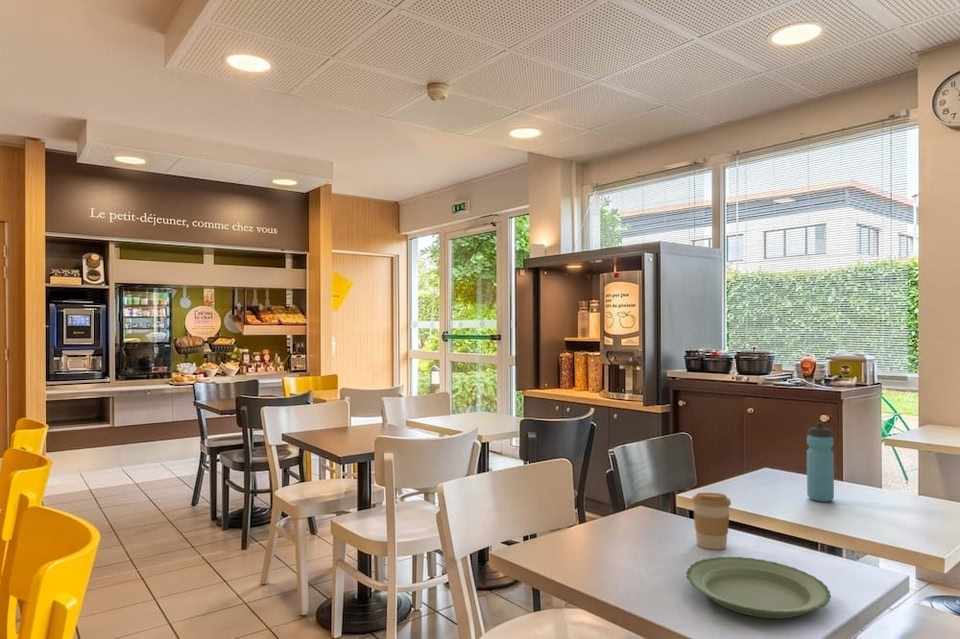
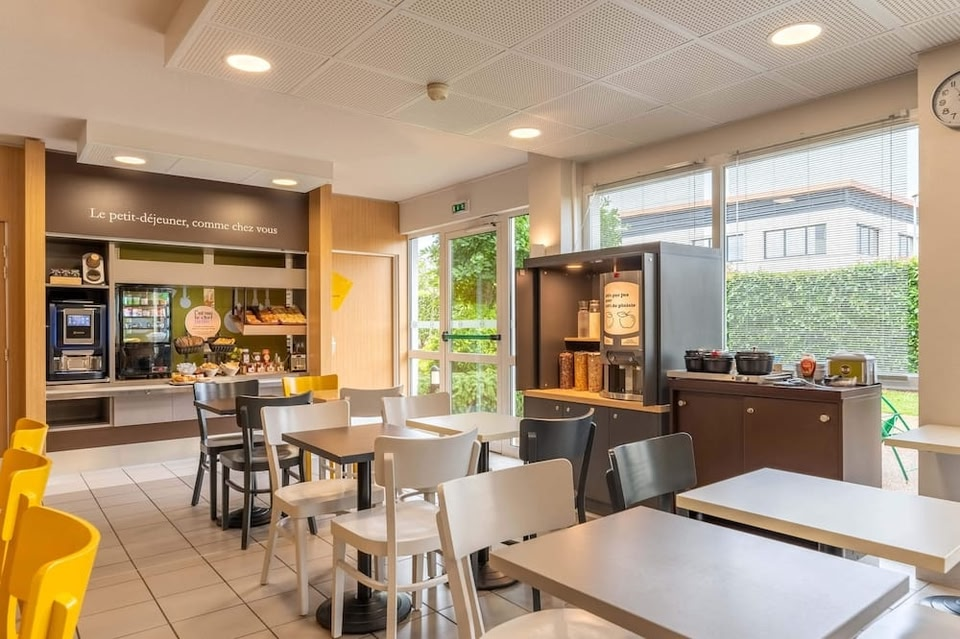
- coffee cup [691,492,732,551]
- water bottle [806,422,835,503]
- plate [685,556,832,619]
